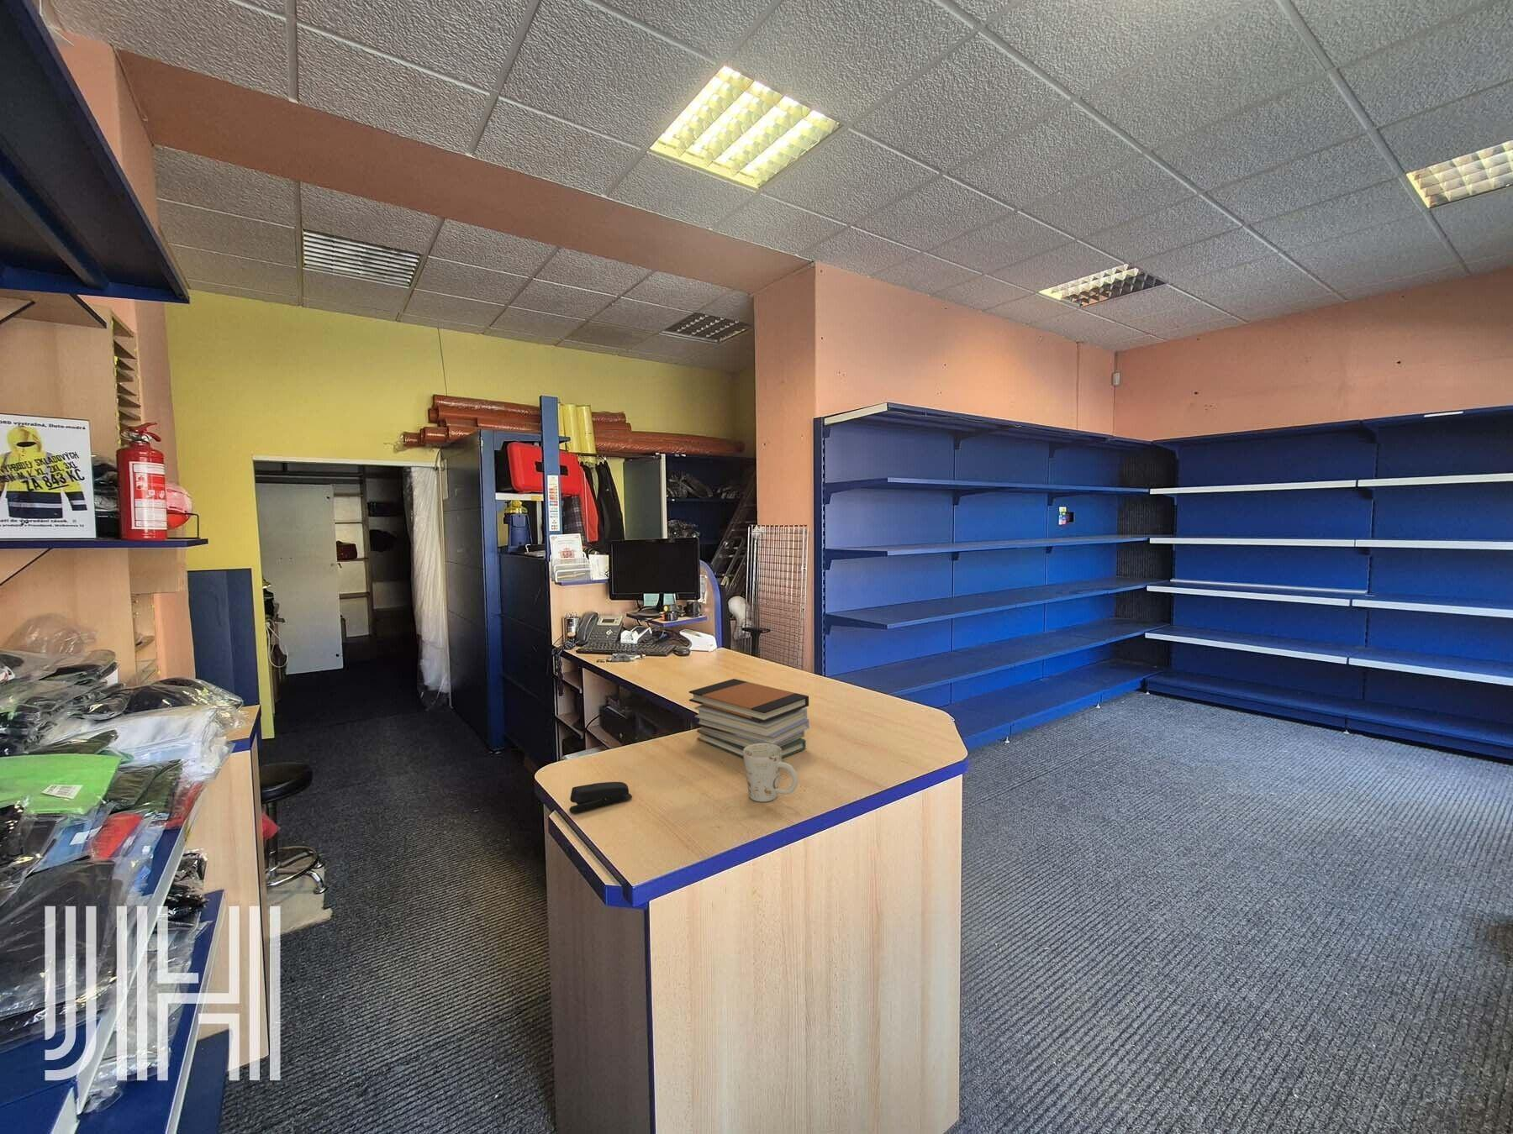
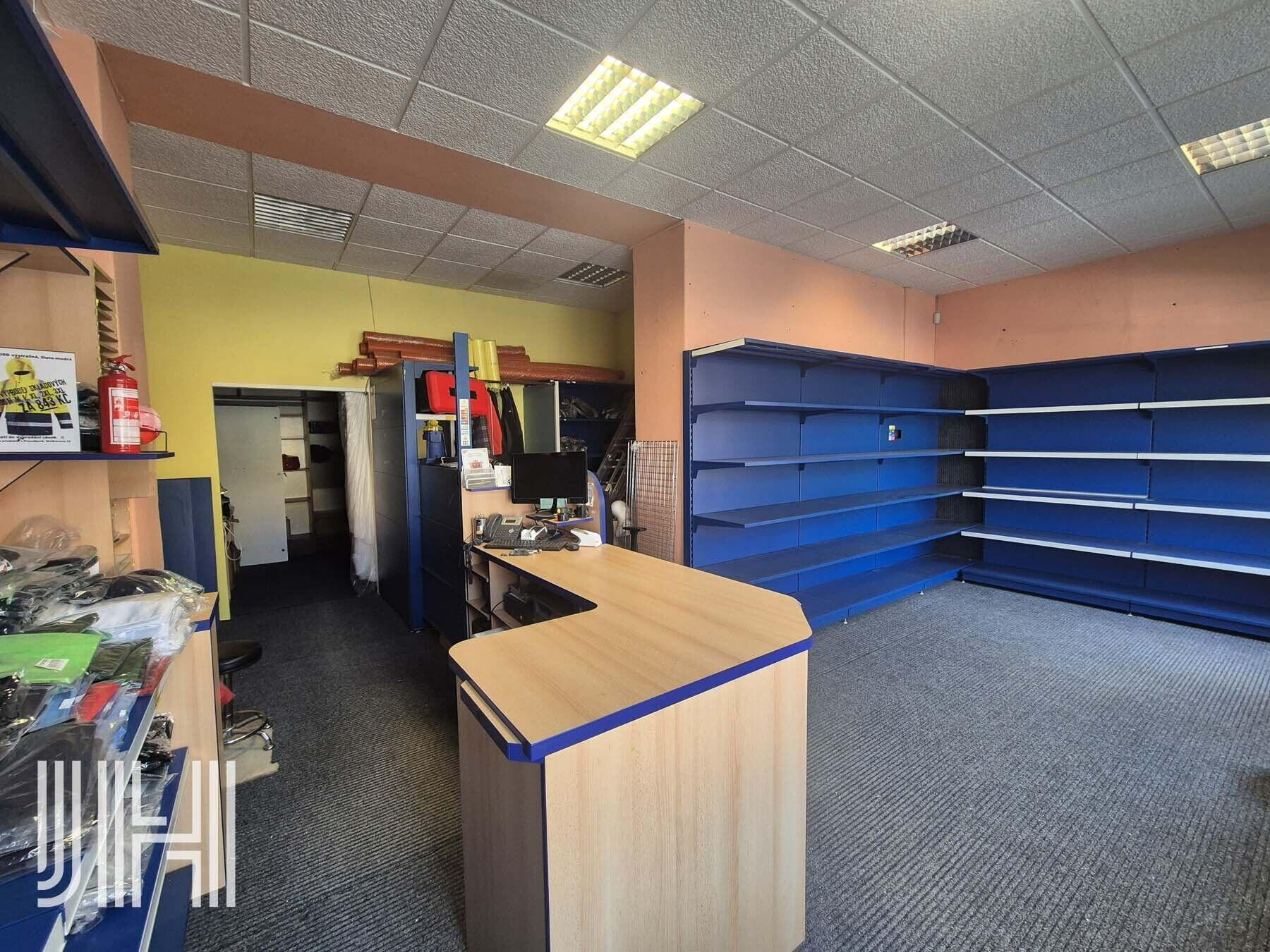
- stapler [568,781,633,815]
- book stack [689,678,810,759]
- mug [743,743,798,802]
